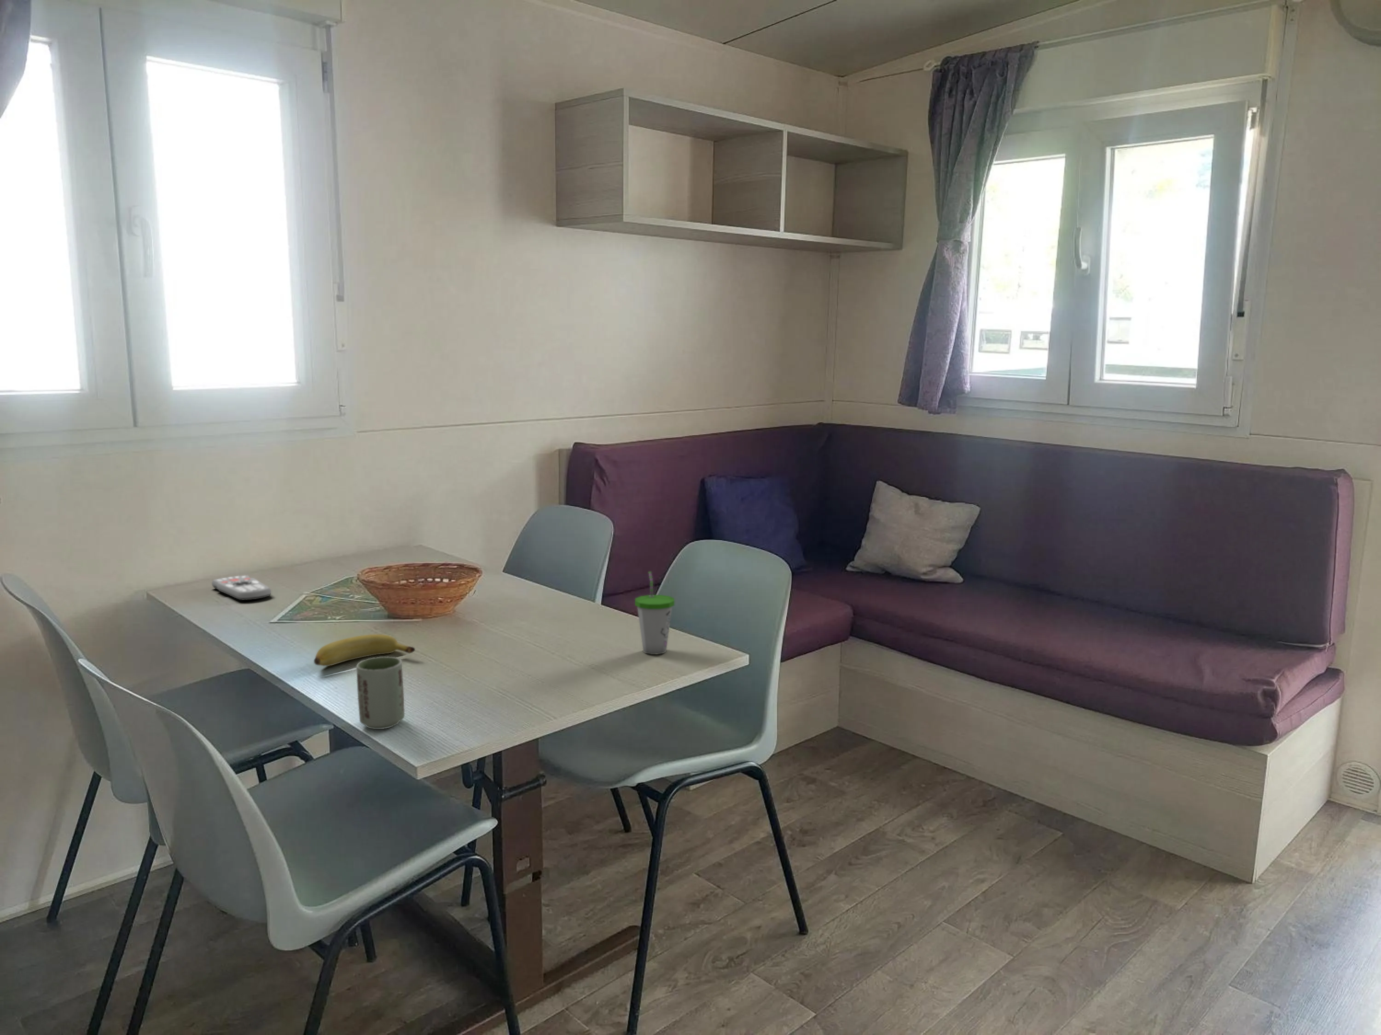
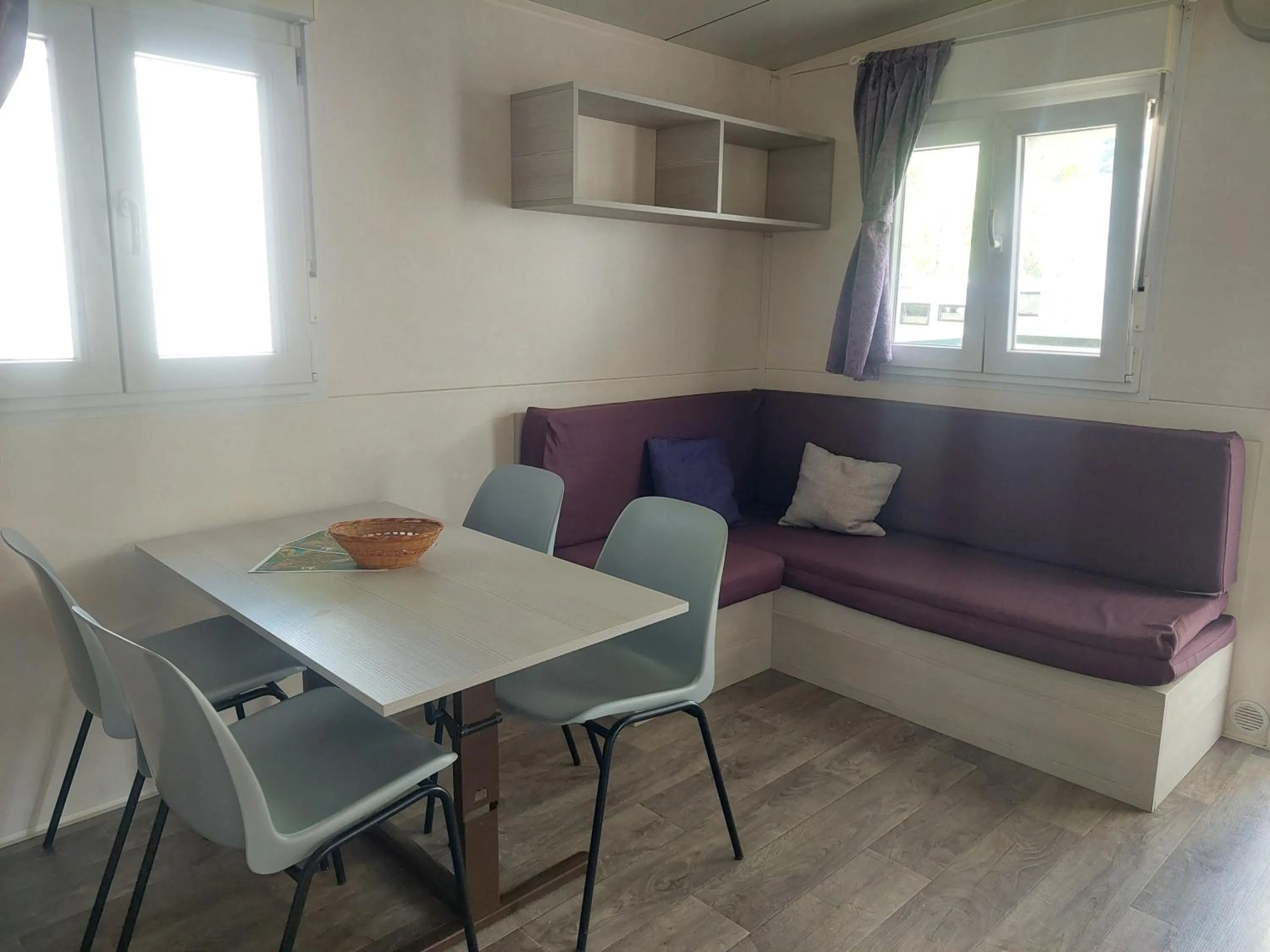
- cup [356,656,406,730]
- remote control [211,574,272,601]
- cup [634,571,675,654]
- banana [313,634,415,666]
